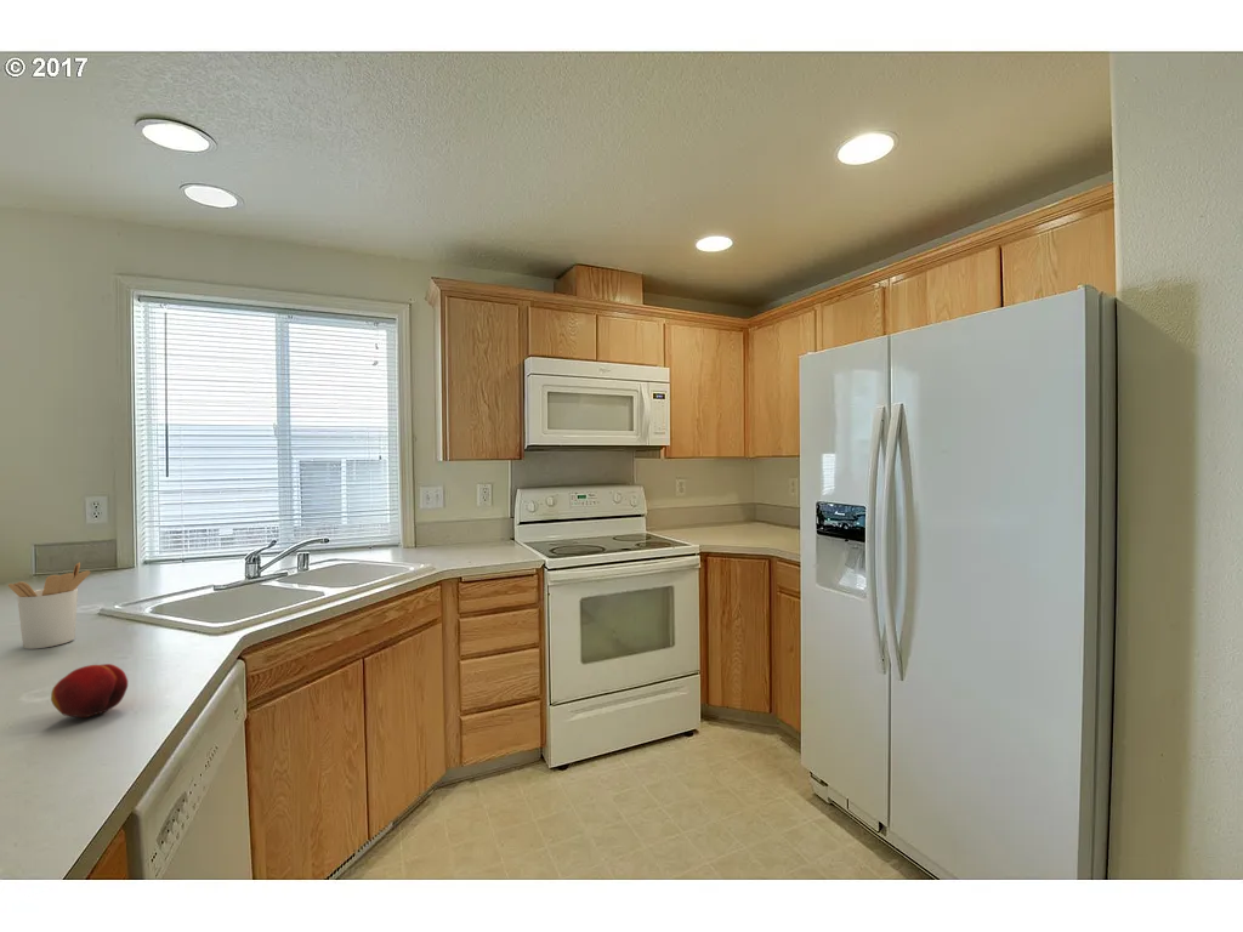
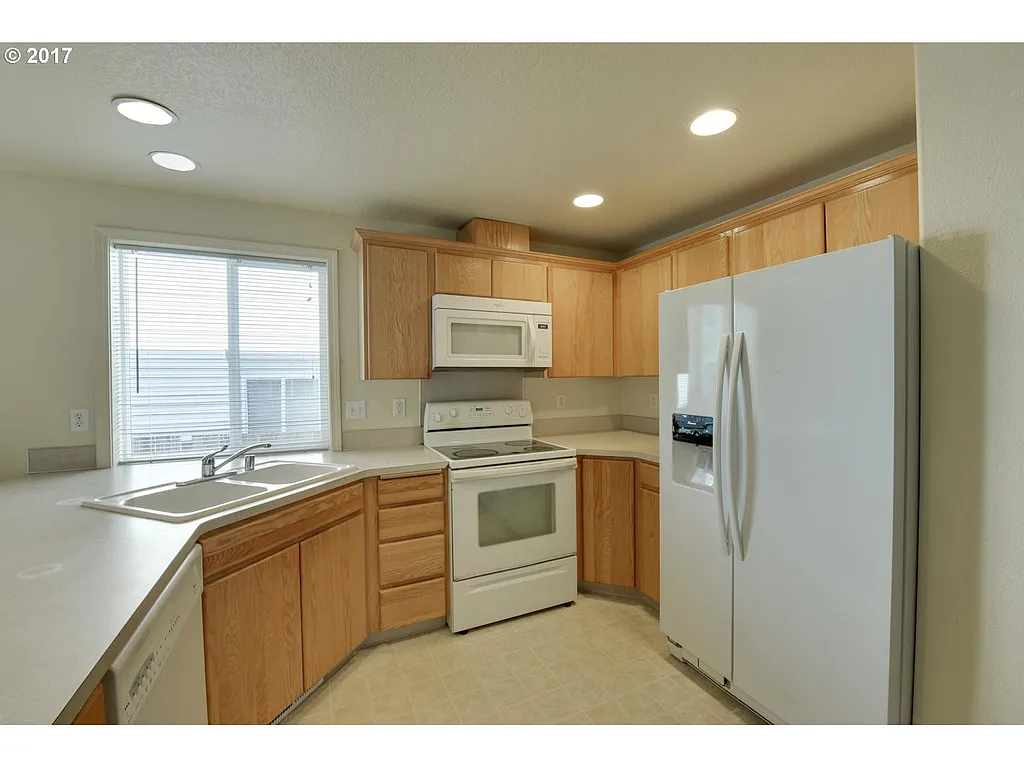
- utensil holder [7,562,91,650]
- fruit [50,663,129,718]
